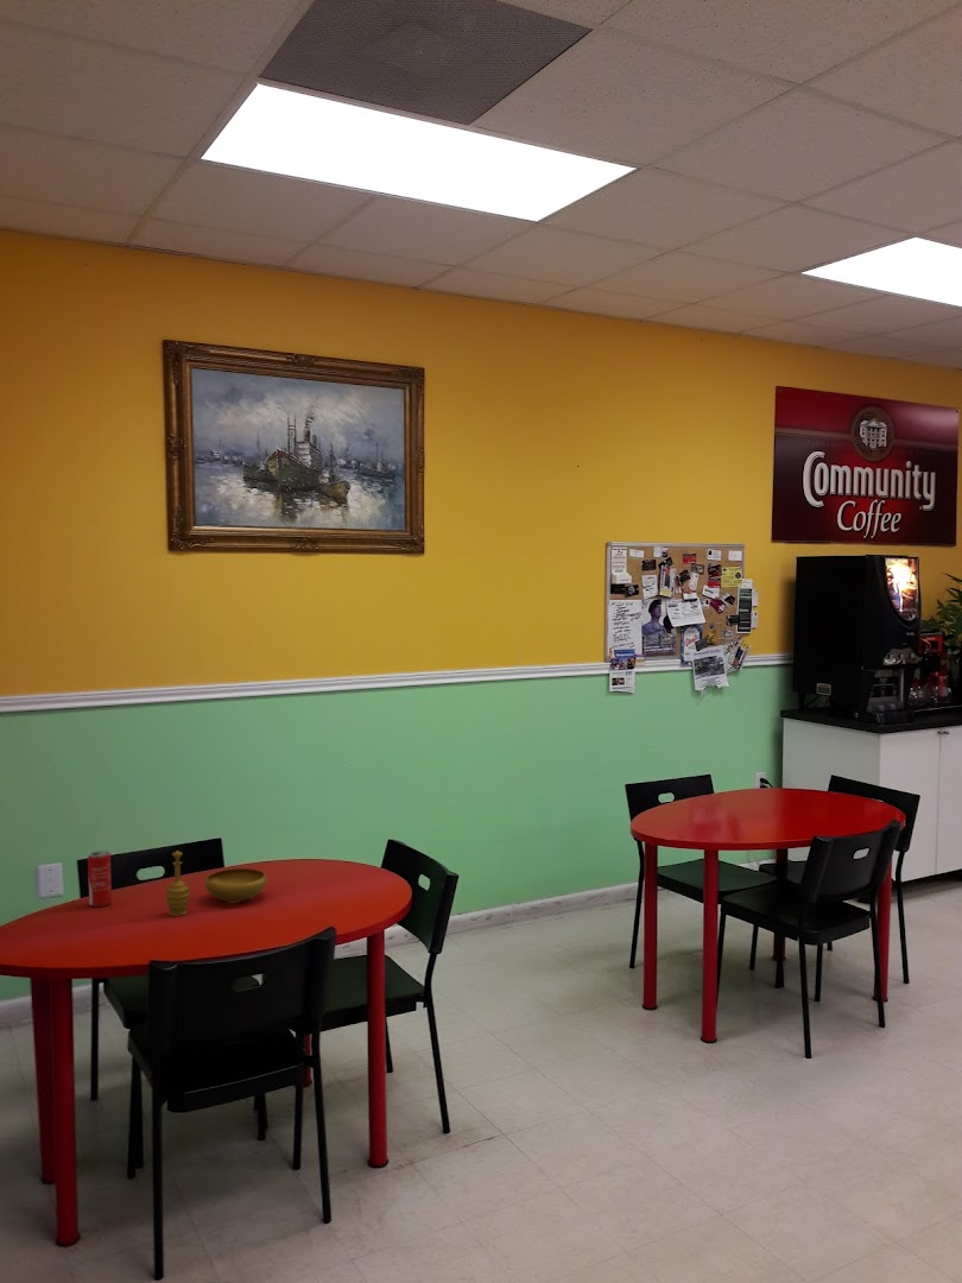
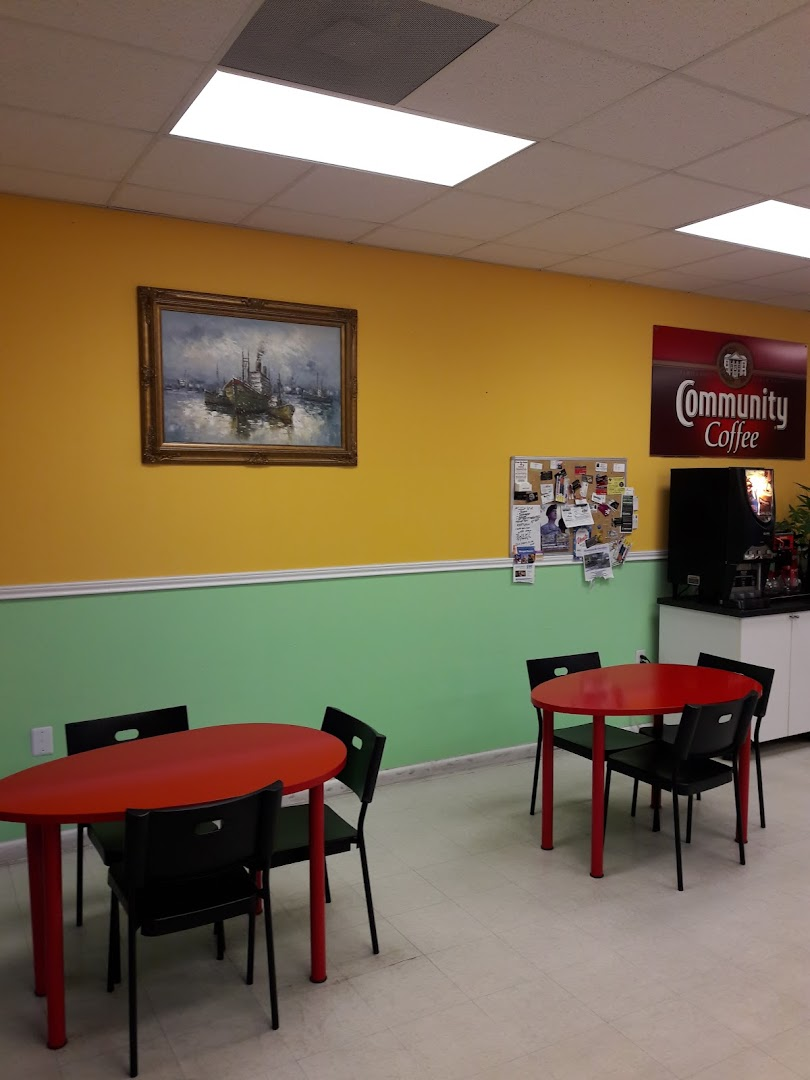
- beverage can [87,849,113,908]
- decorative bowl [164,849,268,917]
